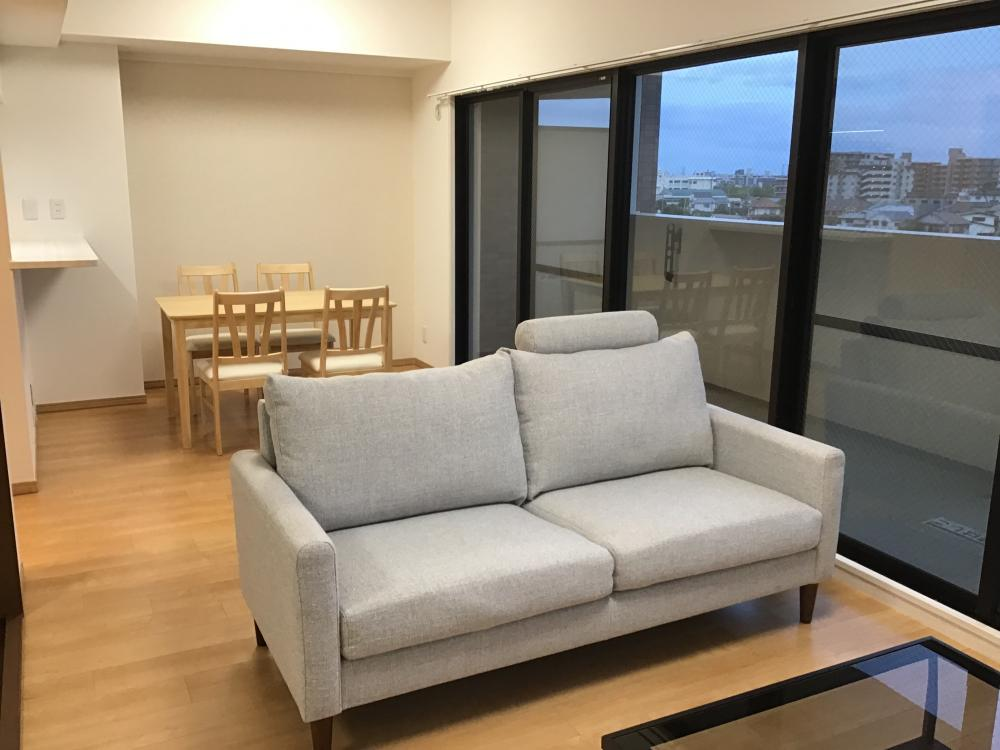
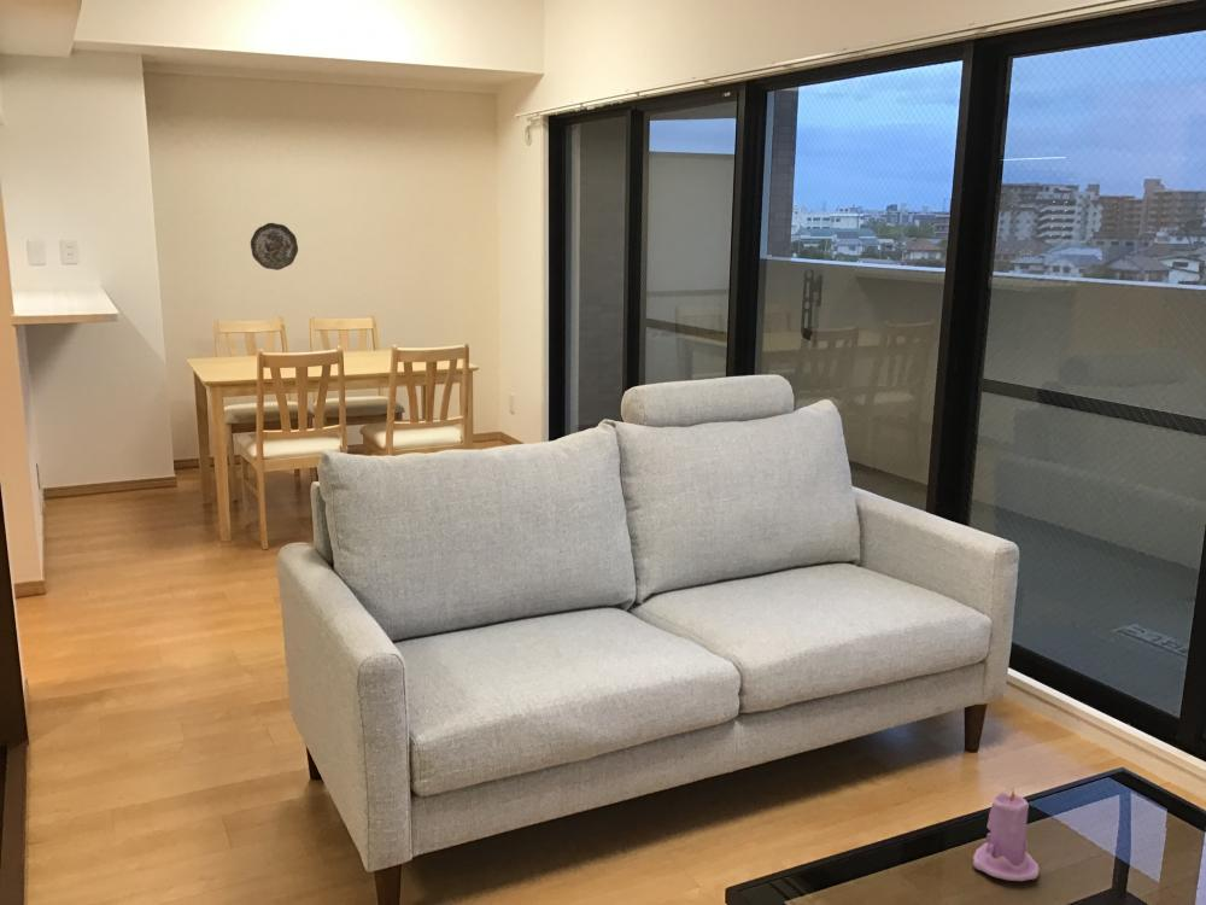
+ decorative plate [250,222,299,272]
+ candle [972,787,1041,882]
